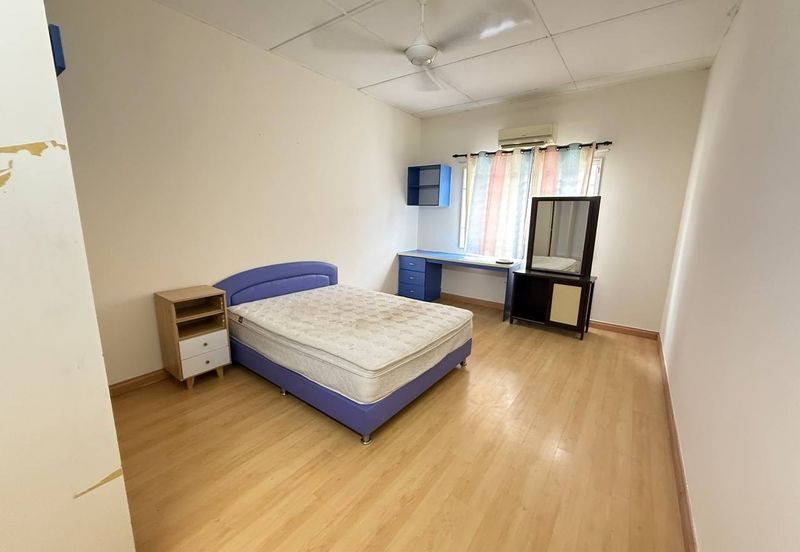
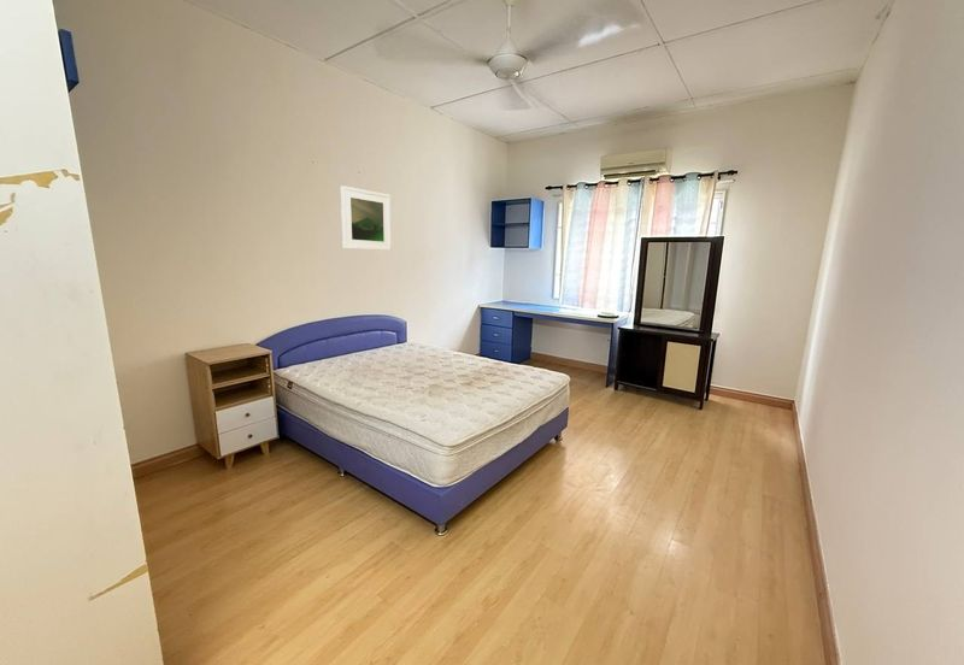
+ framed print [340,184,393,252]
